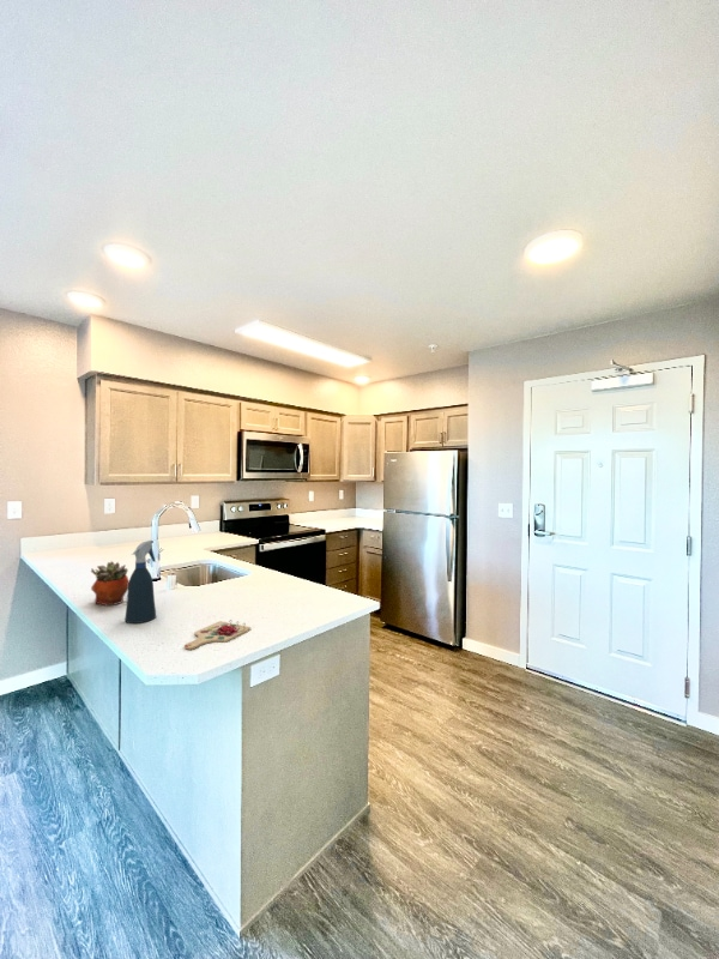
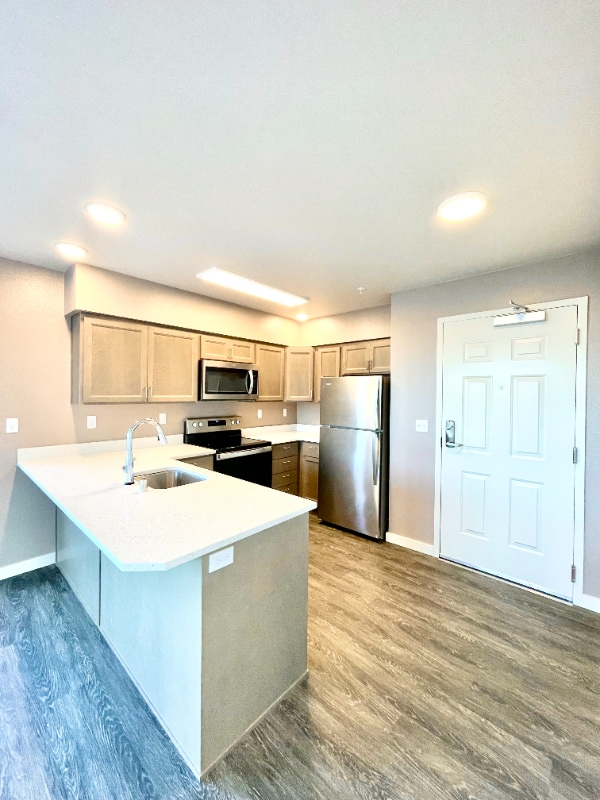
- spray bottle [123,539,157,625]
- succulent planter [90,560,129,607]
- cutting board [183,619,252,650]
